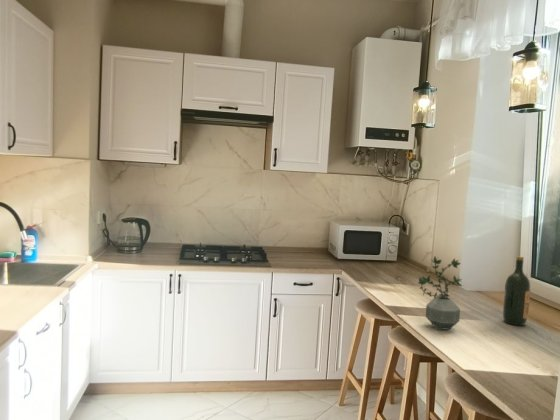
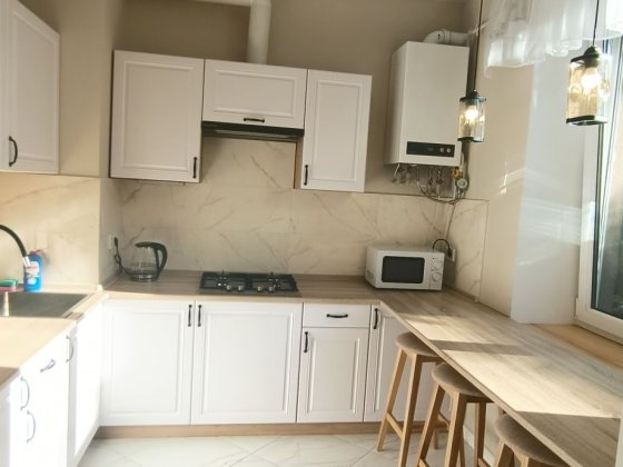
- potted plant [417,256,463,331]
- wine bottle [502,256,531,326]
